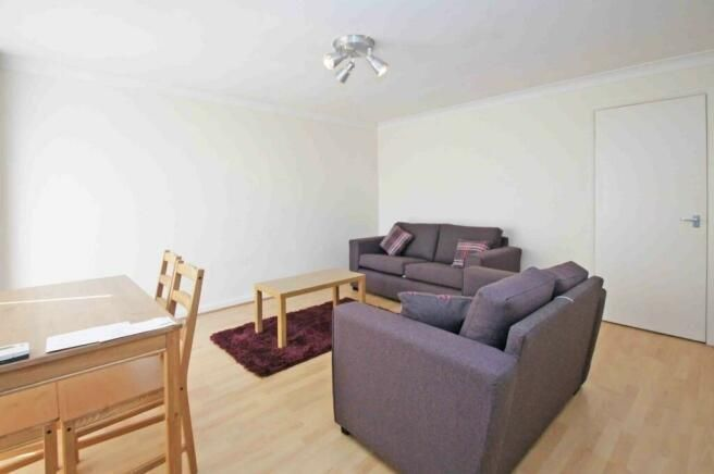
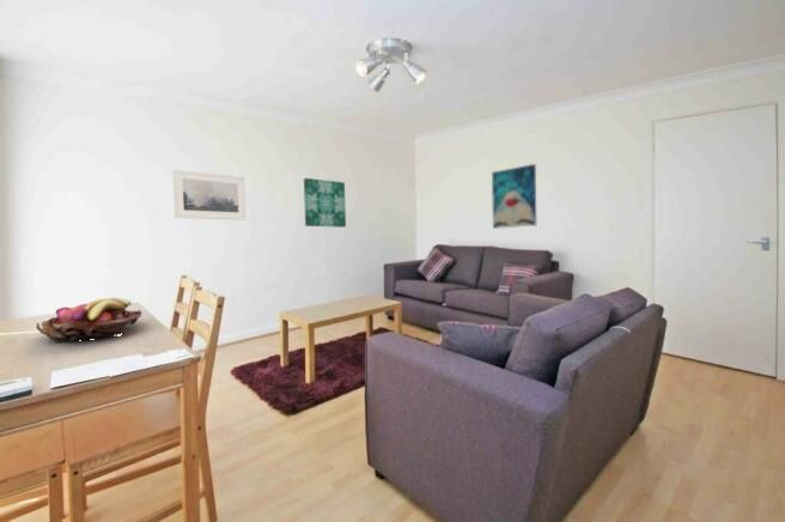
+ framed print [172,169,248,221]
+ wall art [491,163,537,230]
+ wall art [303,177,347,229]
+ fruit basket [36,297,142,342]
